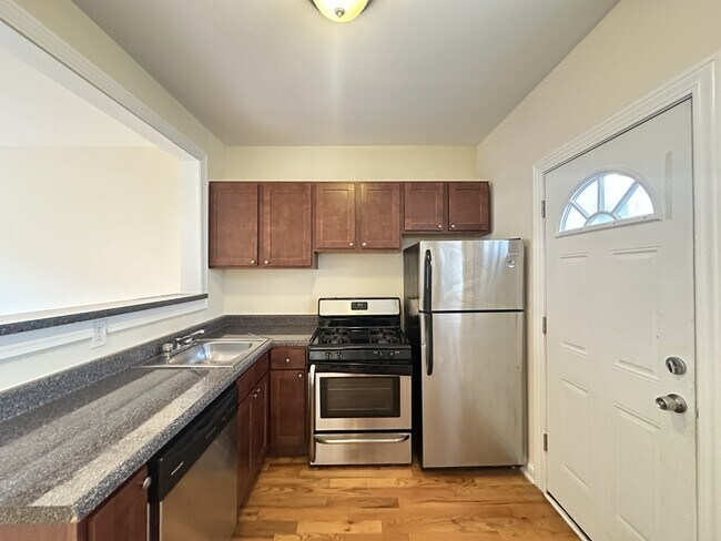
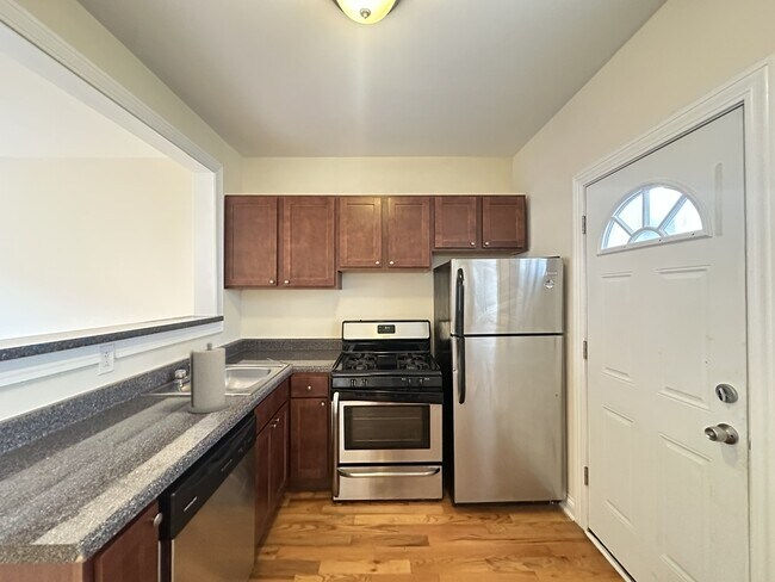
+ paper towel [187,342,230,414]
